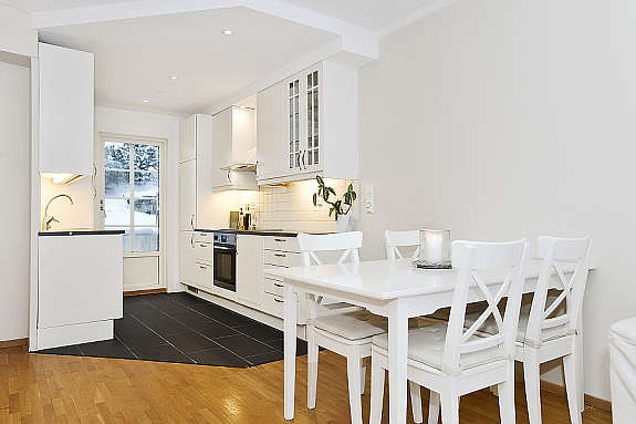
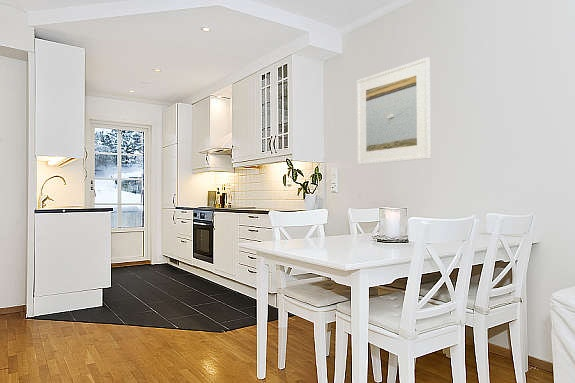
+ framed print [356,56,432,166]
